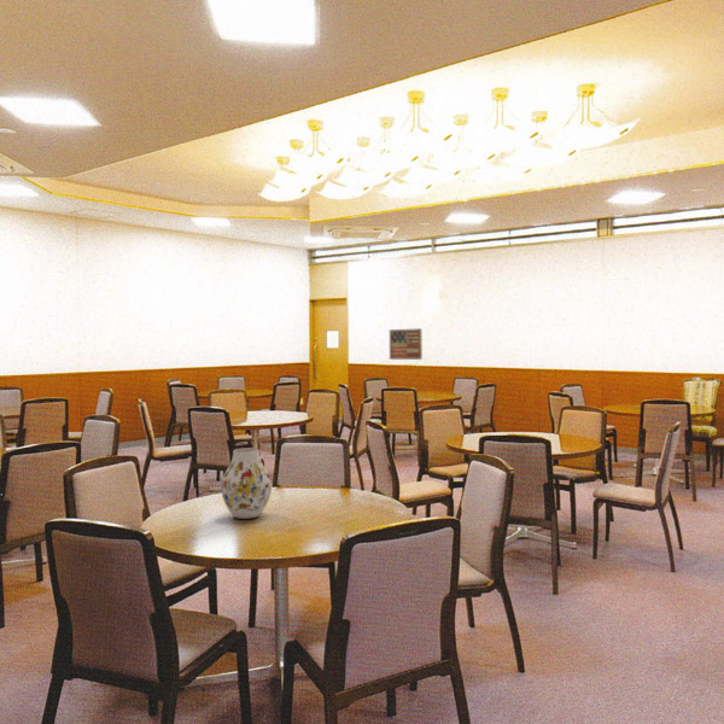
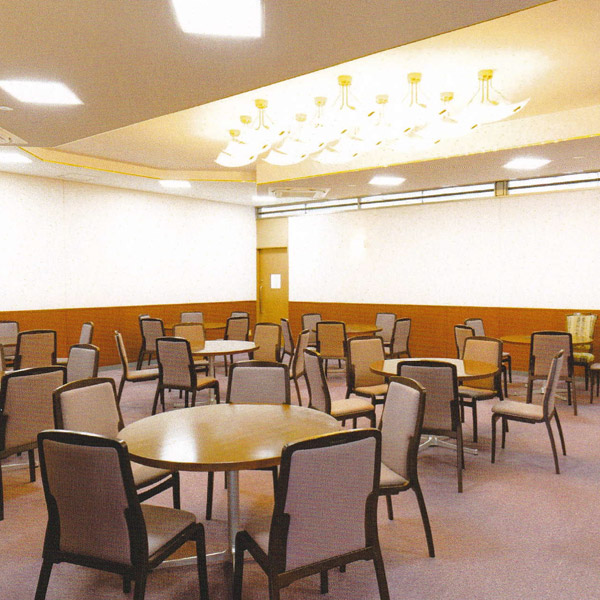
- vase [220,446,273,520]
- wall art [389,327,424,361]
